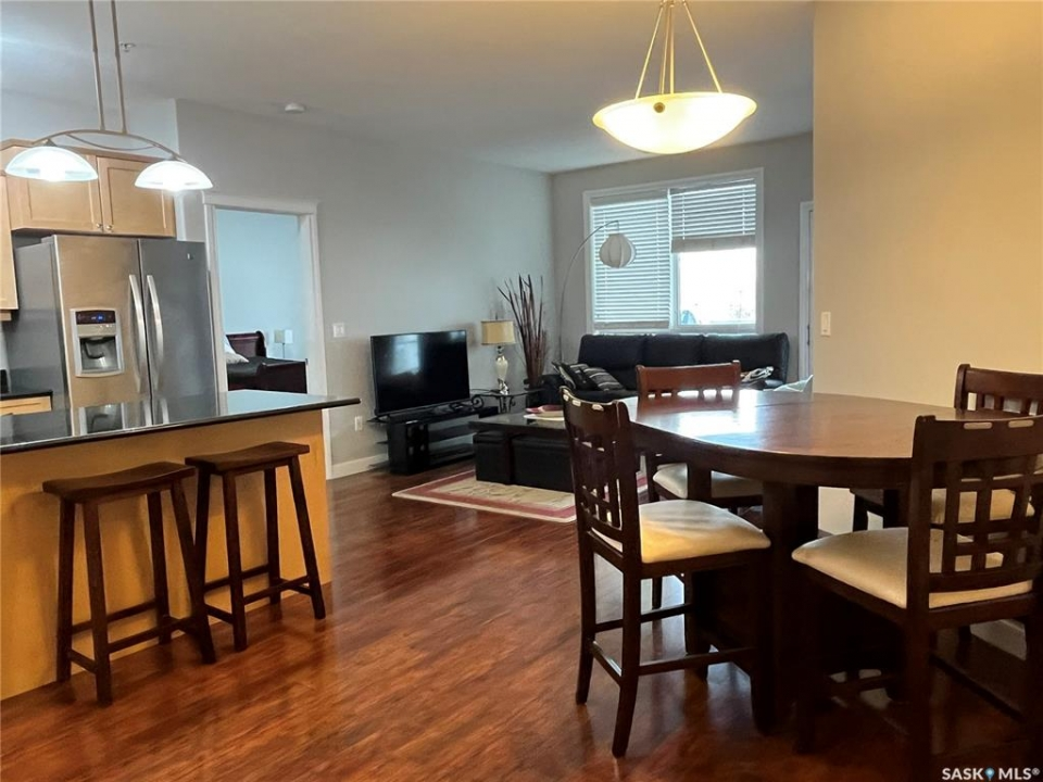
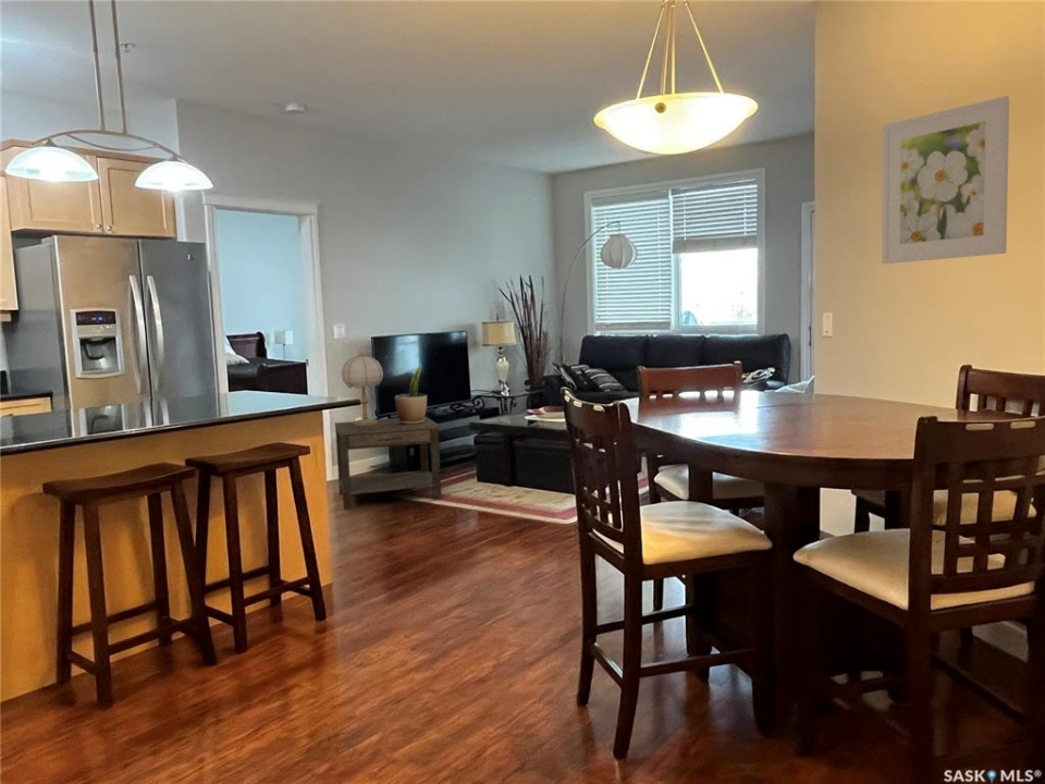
+ side table [333,415,443,511]
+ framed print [881,95,1010,265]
+ potted plant [394,364,428,425]
+ table lamp [341,351,384,426]
